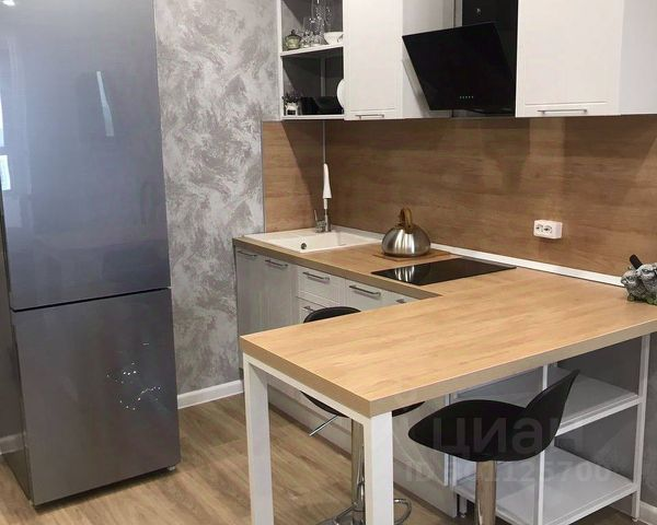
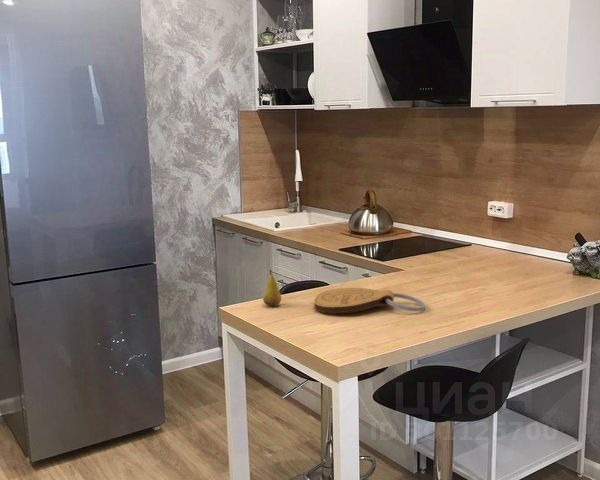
+ fruit [262,268,282,307]
+ key chain [313,287,426,314]
